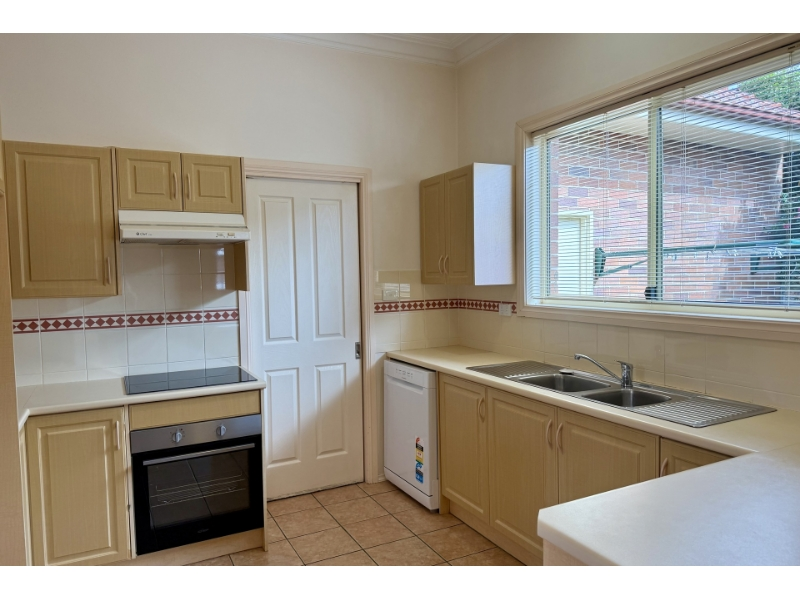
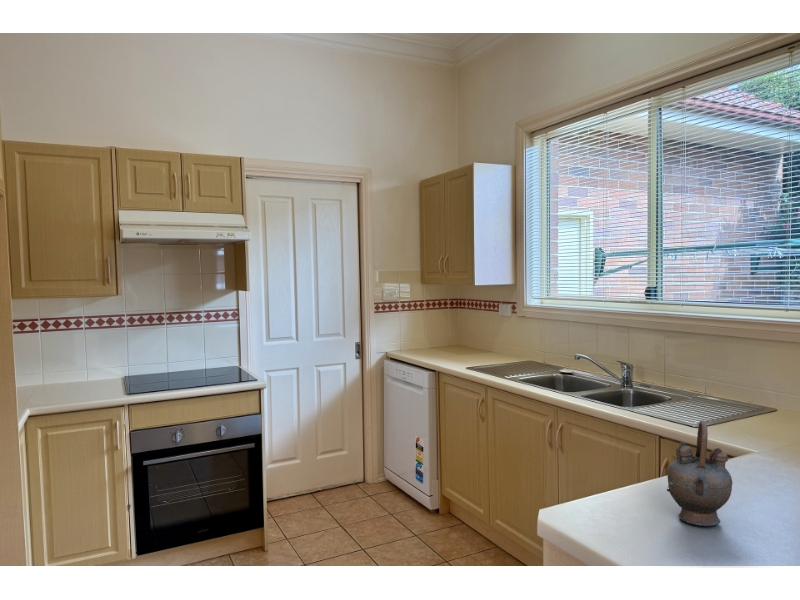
+ teapot [666,419,734,527]
